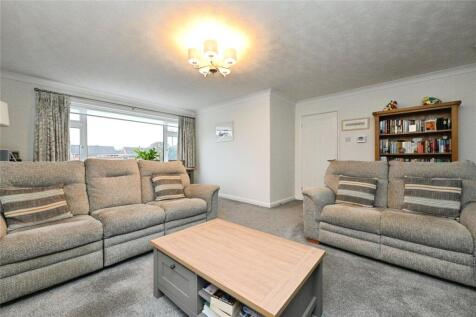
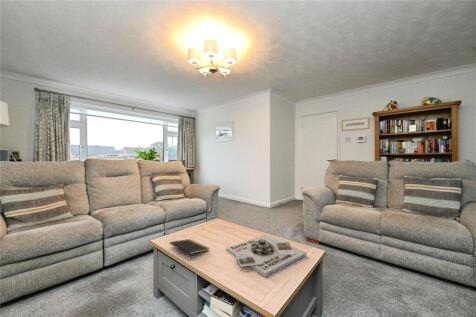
+ notepad [169,238,210,261]
+ board game [225,234,308,278]
